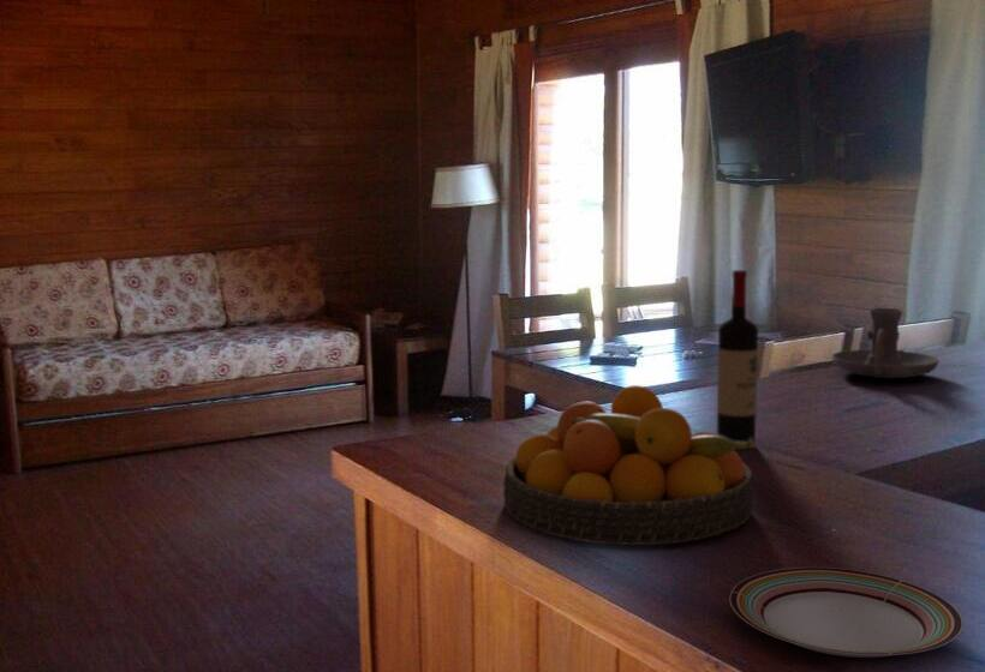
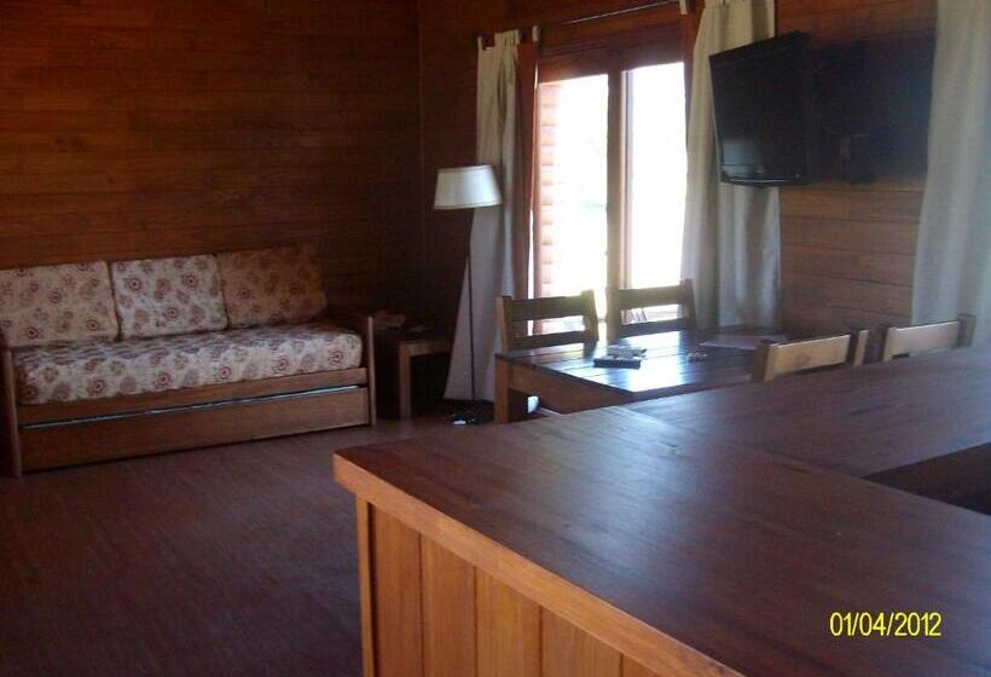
- fruit bowl [502,384,757,546]
- wine bottle [716,269,759,443]
- plate [728,566,963,659]
- candle holder [830,307,939,379]
